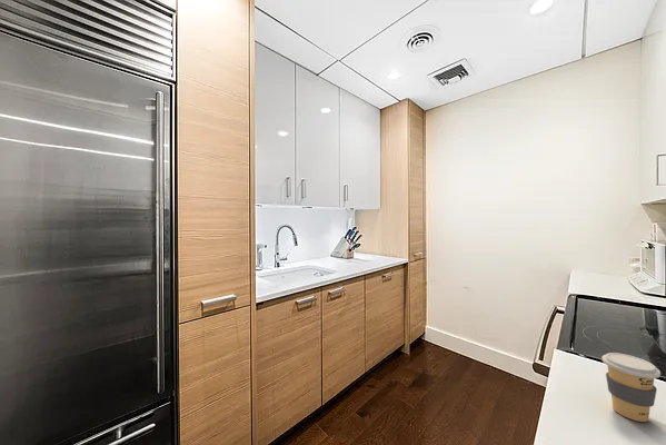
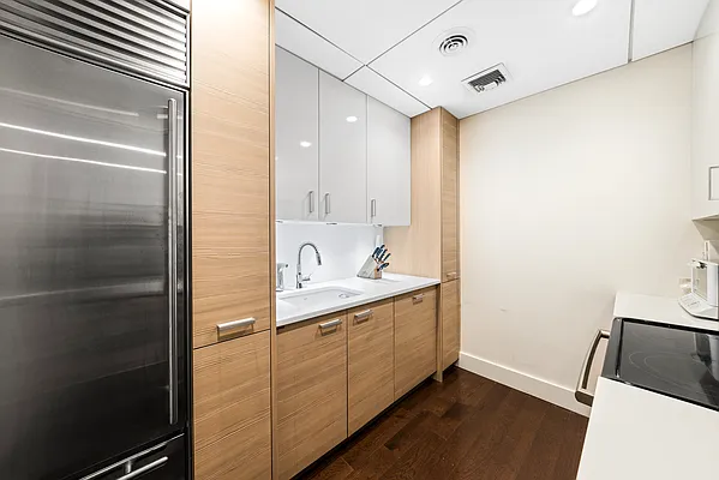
- coffee cup [600,352,662,423]
